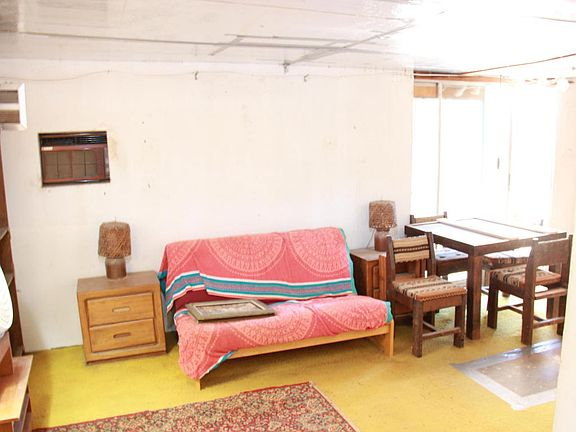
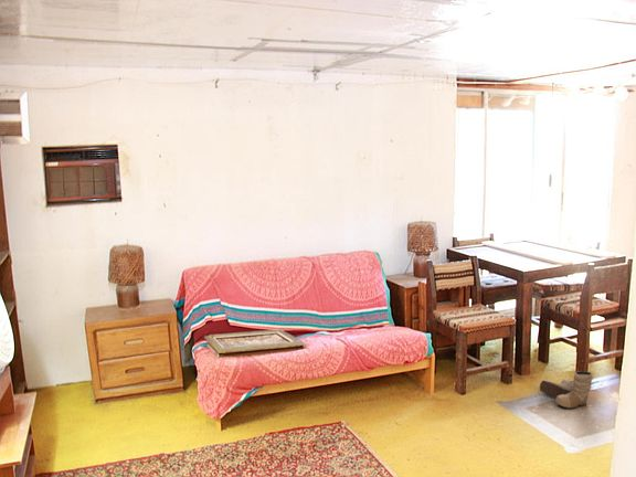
+ boots [539,370,594,410]
